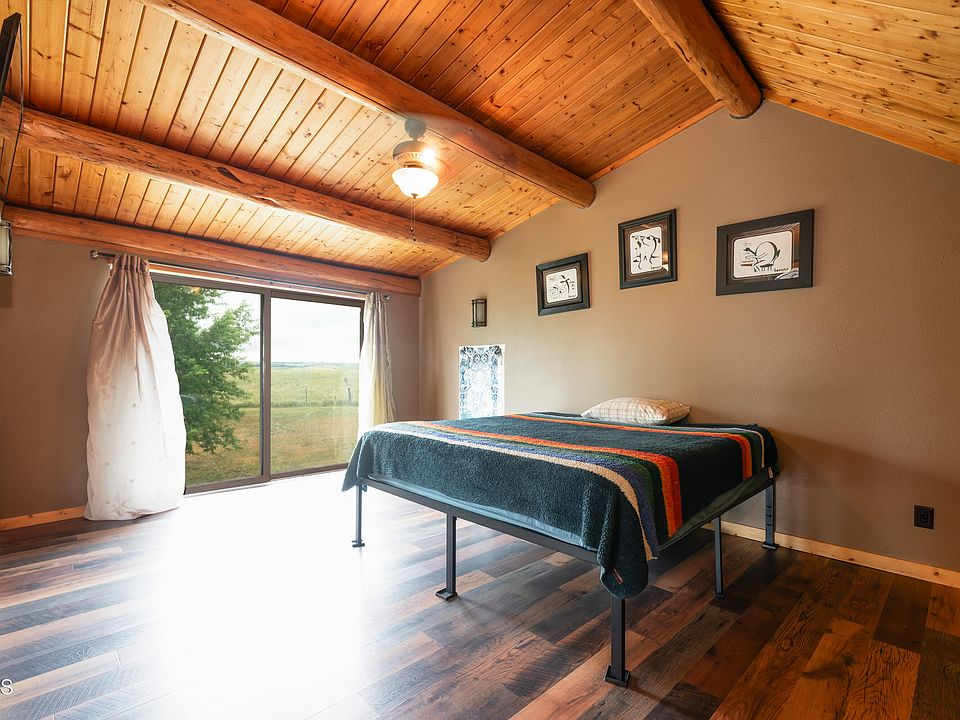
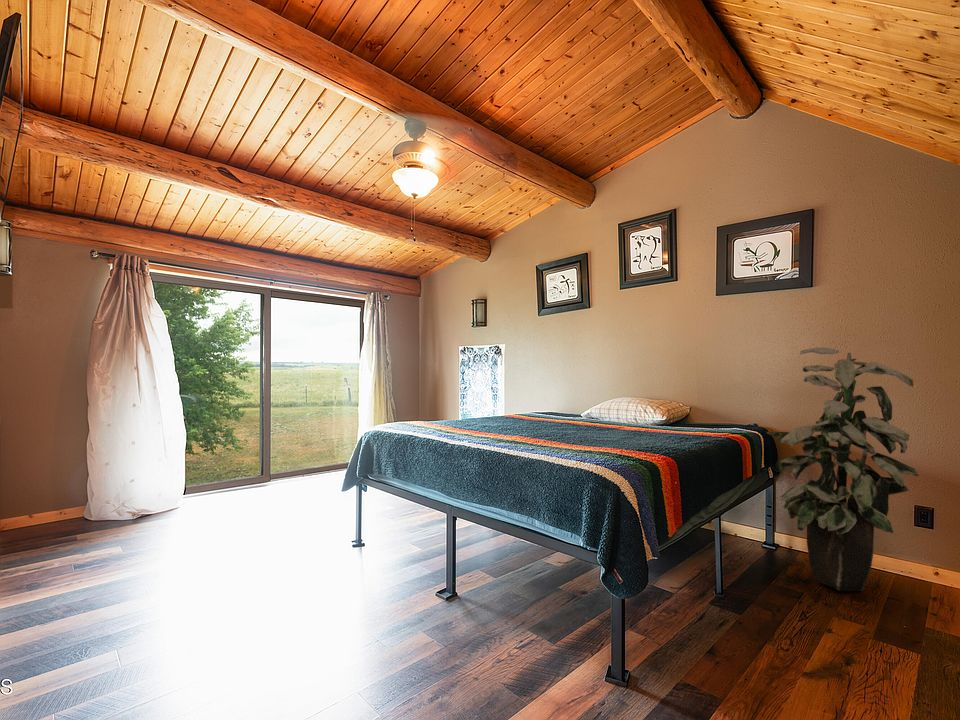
+ indoor plant [766,346,919,592]
